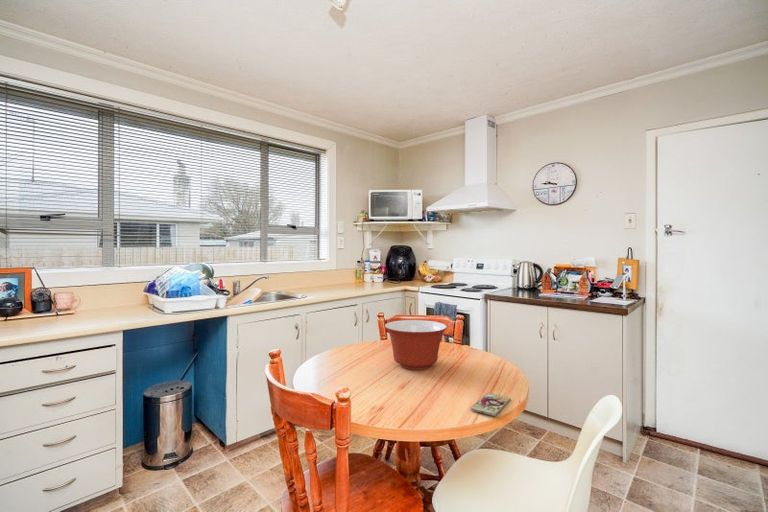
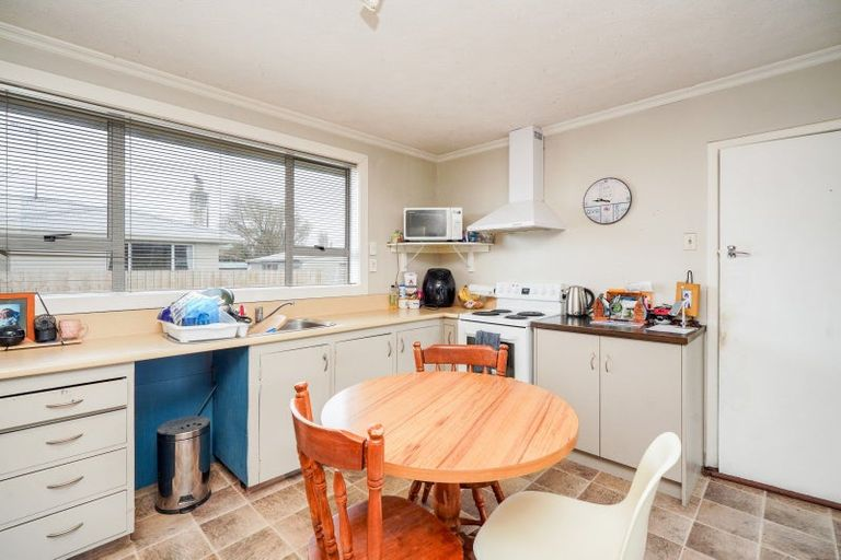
- mixing bowl [384,319,448,371]
- smartphone [470,392,512,417]
